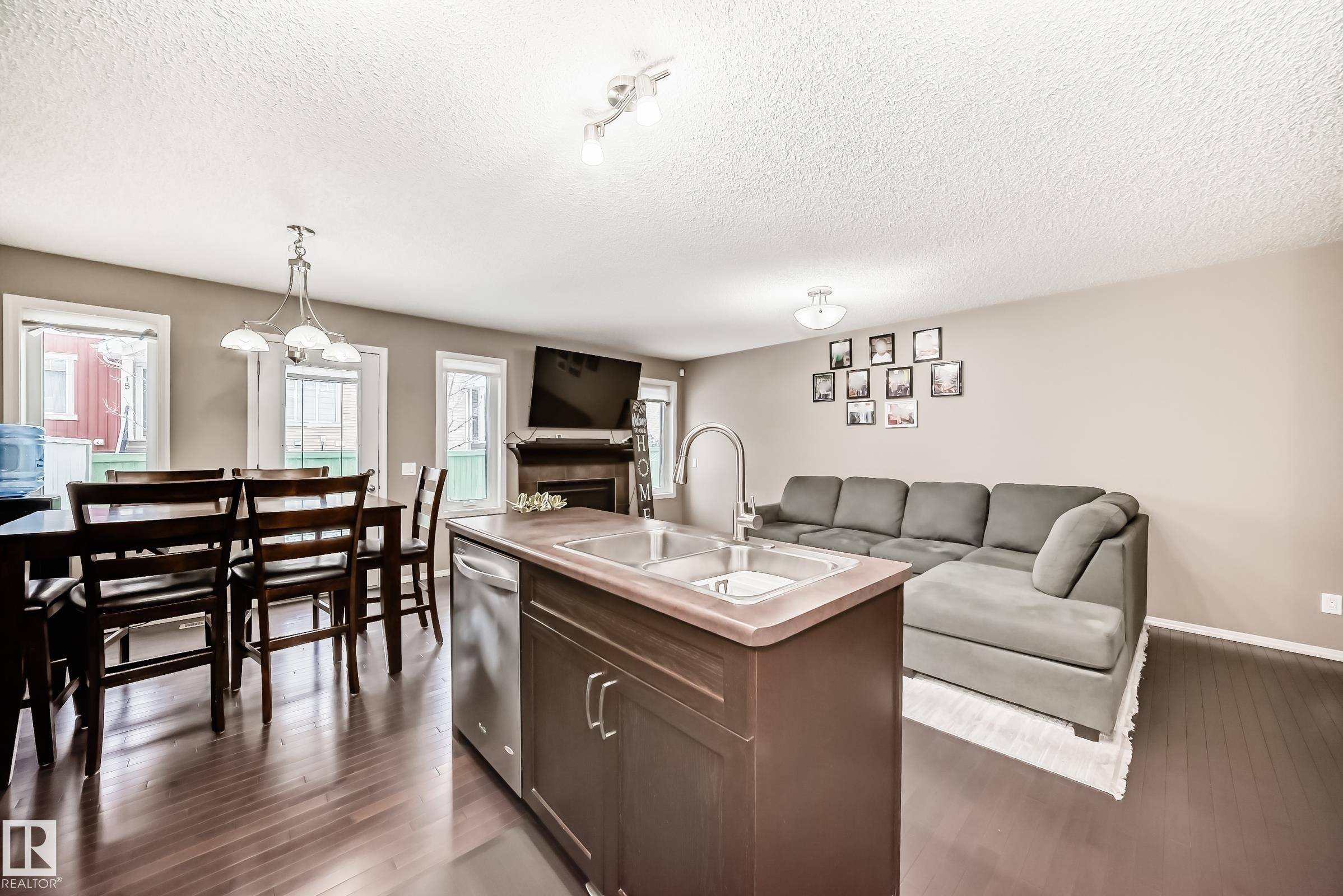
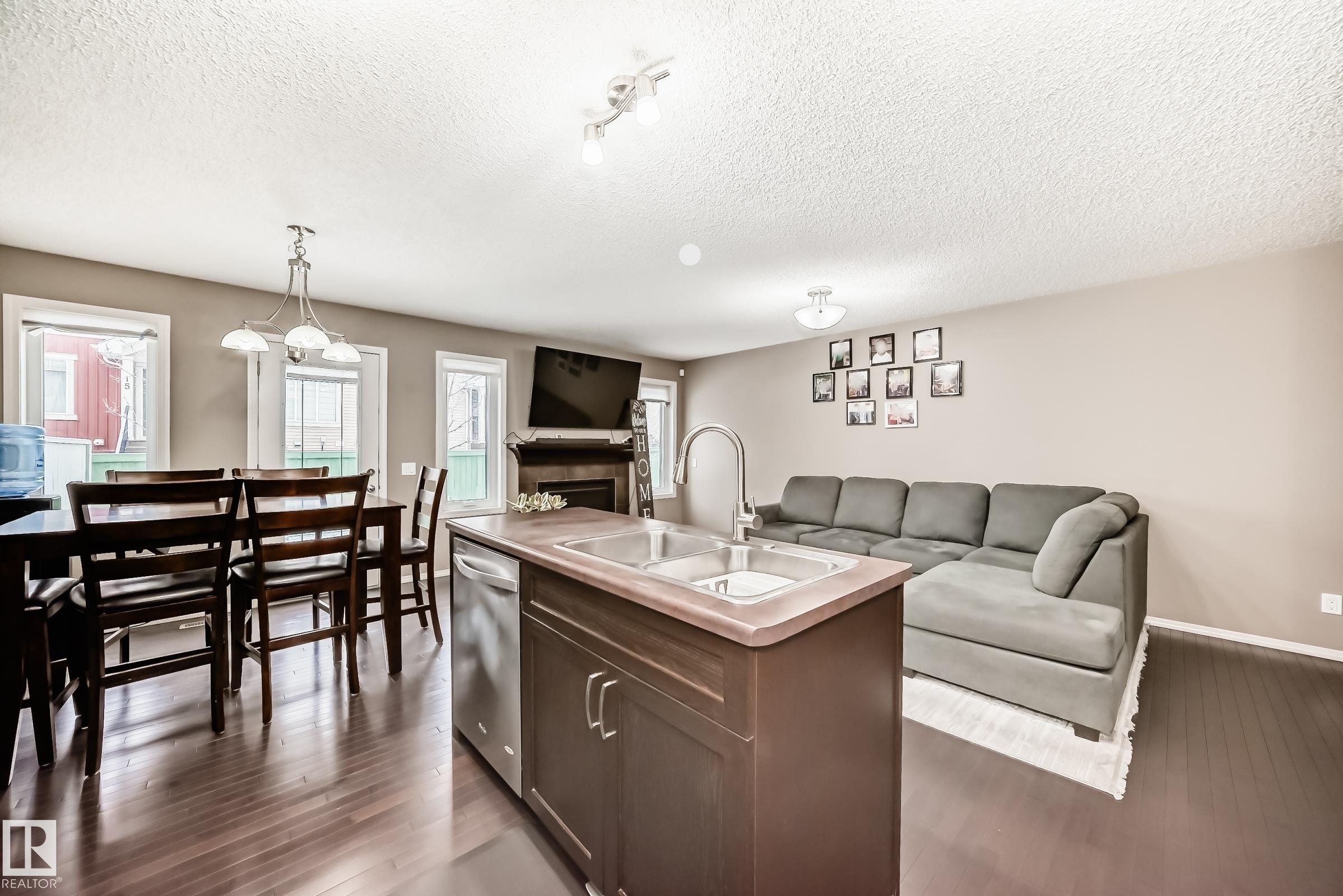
+ smoke detector [679,244,701,267]
